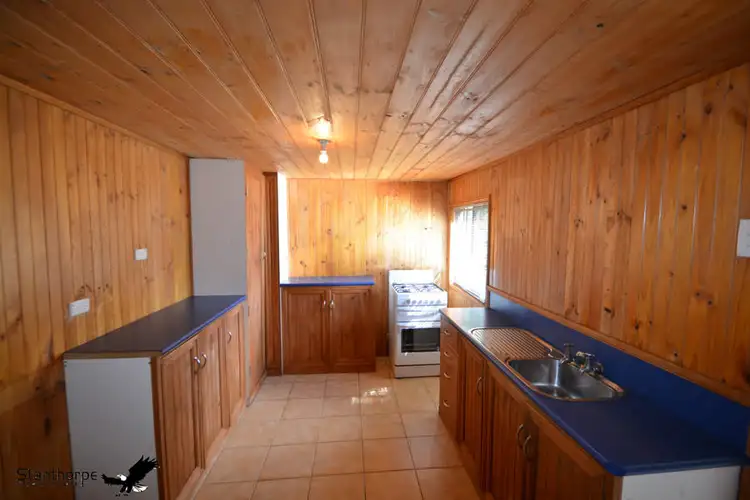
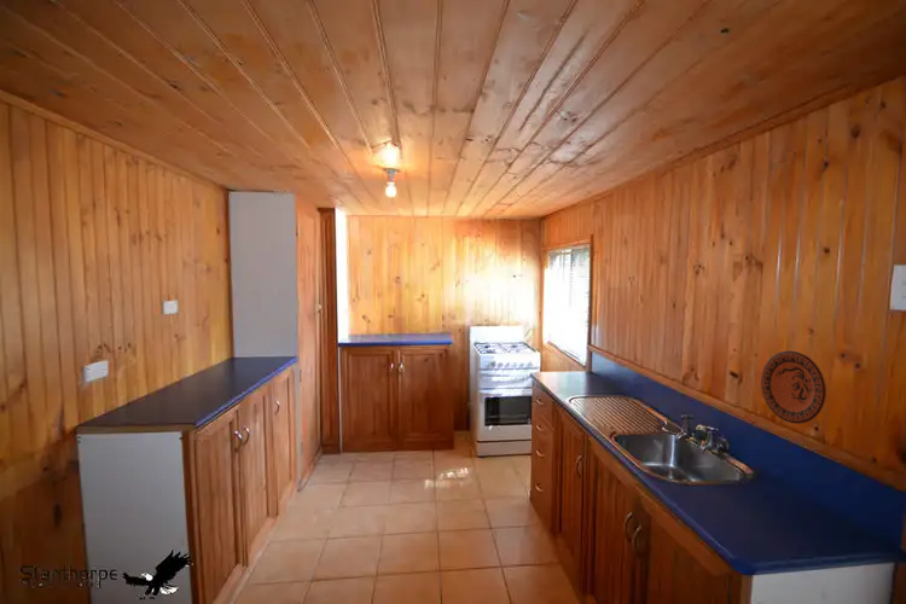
+ decorative plate [760,349,827,425]
